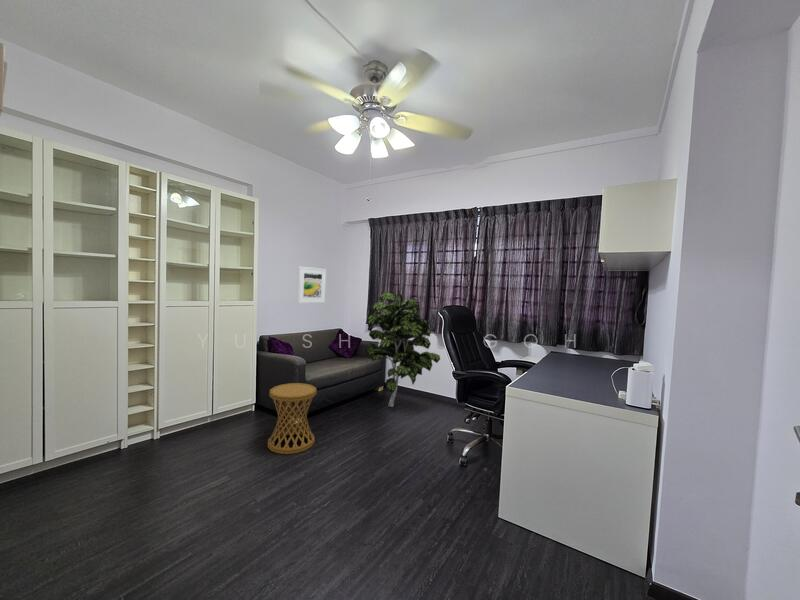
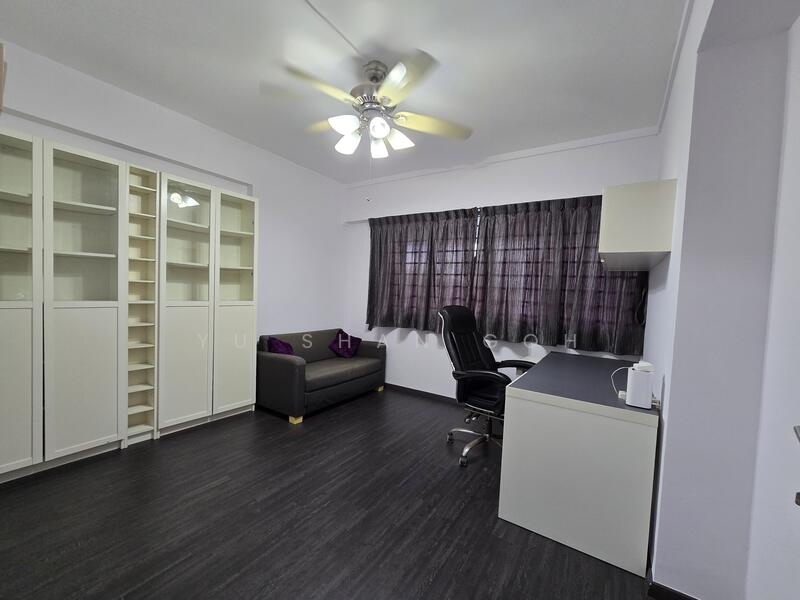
- side table [267,382,318,455]
- indoor plant [365,291,441,408]
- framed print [297,265,327,304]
